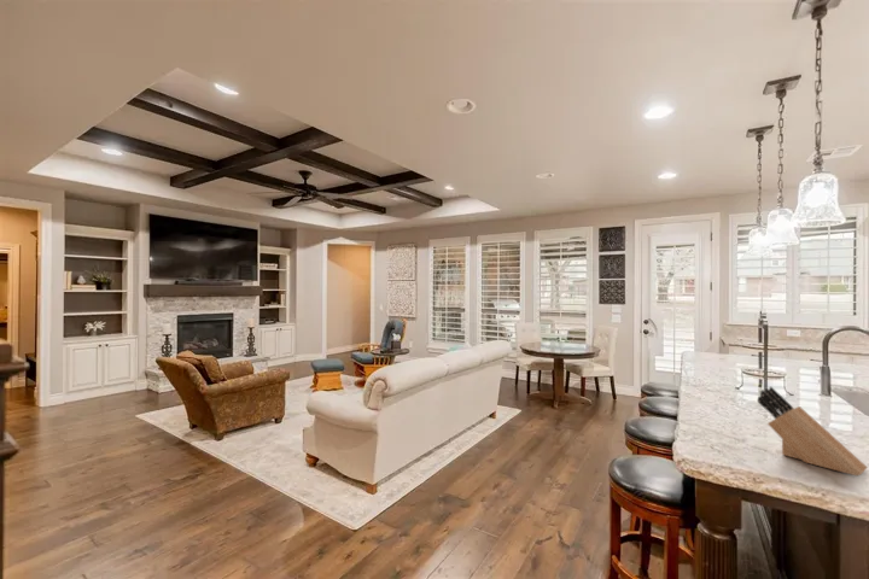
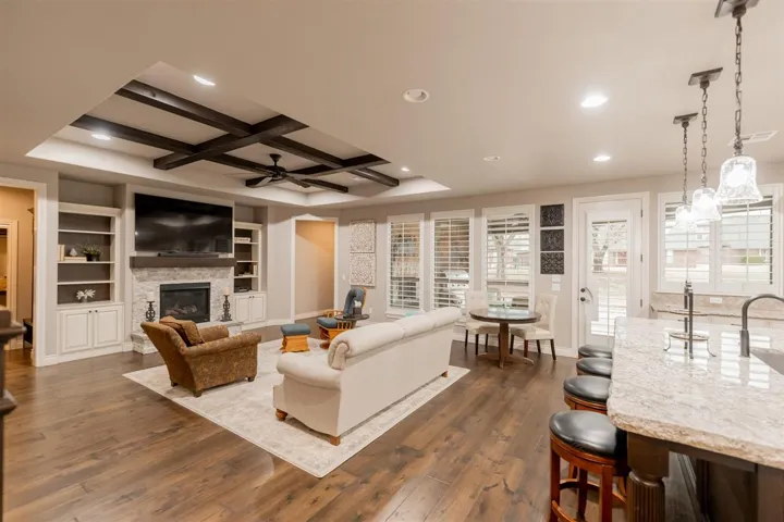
- knife block [757,386,869,478]
